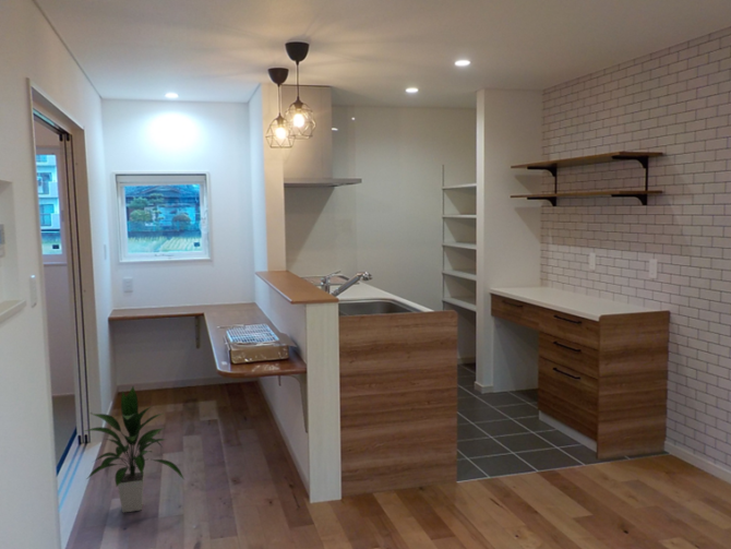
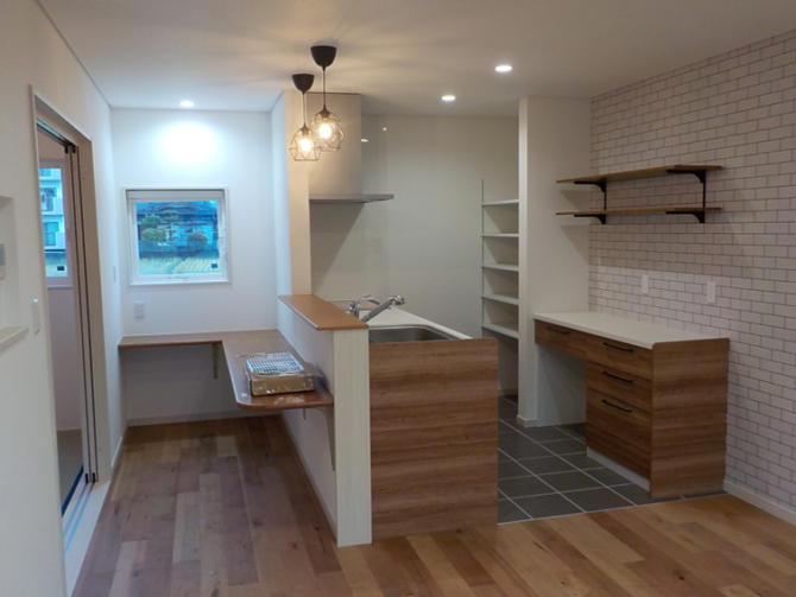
- indoor plant [83,386,185,513]
